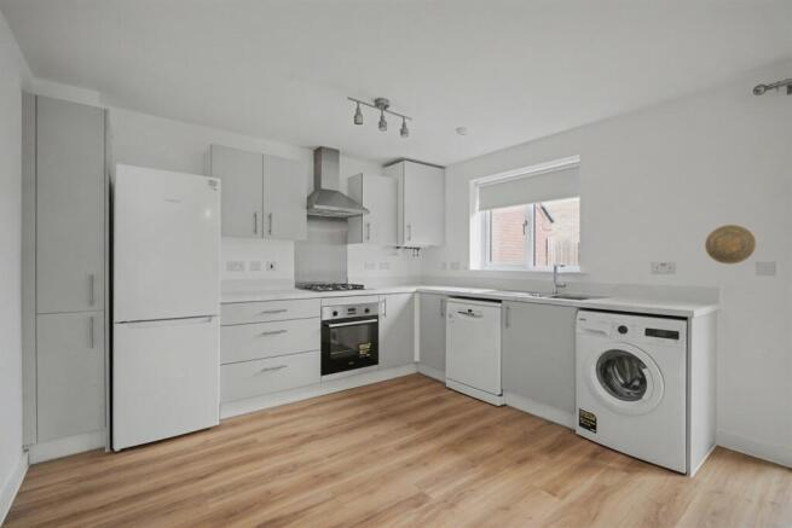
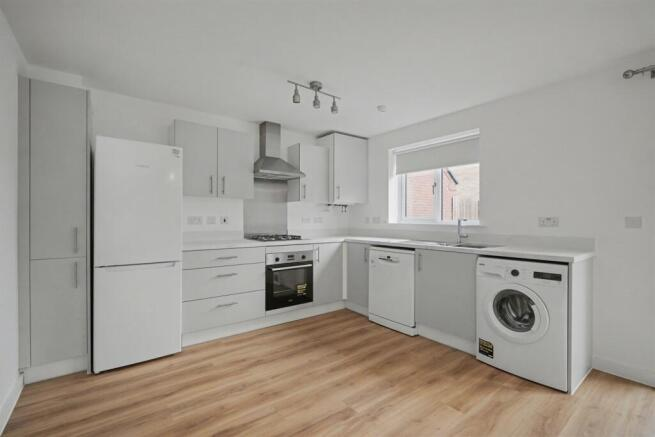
- decorative plate [704,224,757,265]
